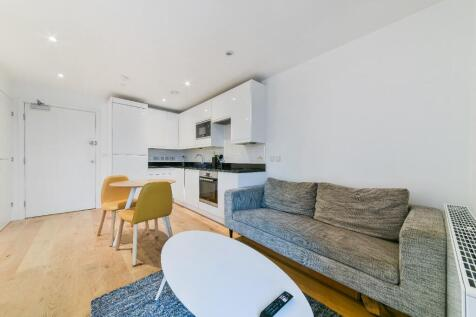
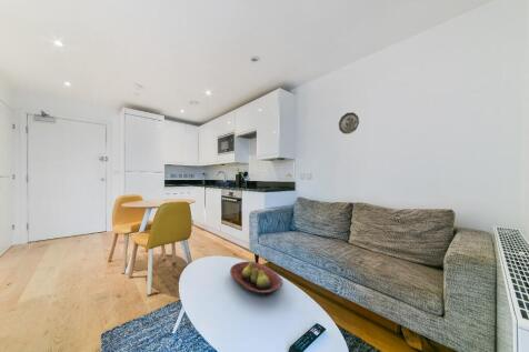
+ decorative plate [338,111,360,135]
+ fruit bowl [229,261,283,298]
